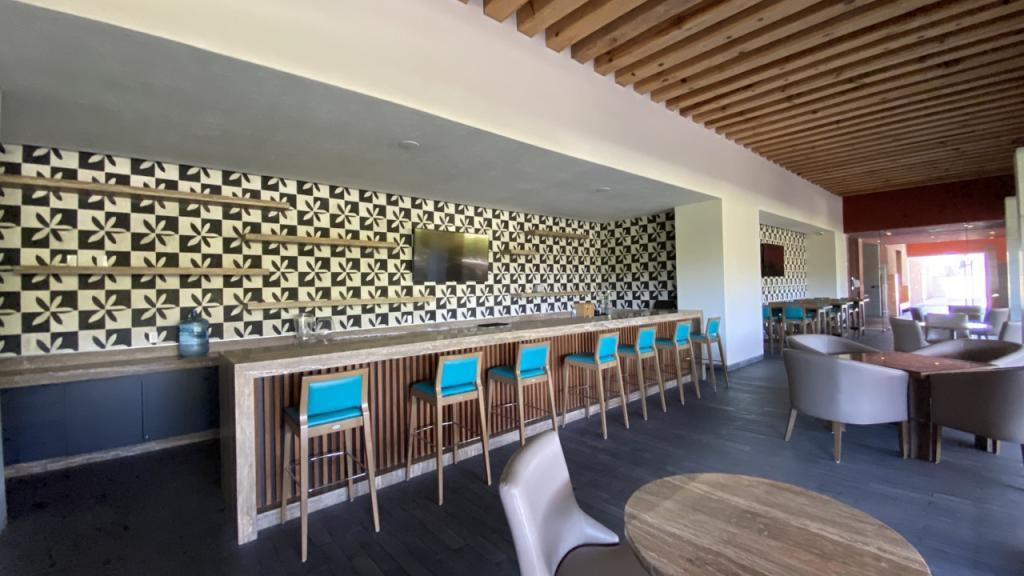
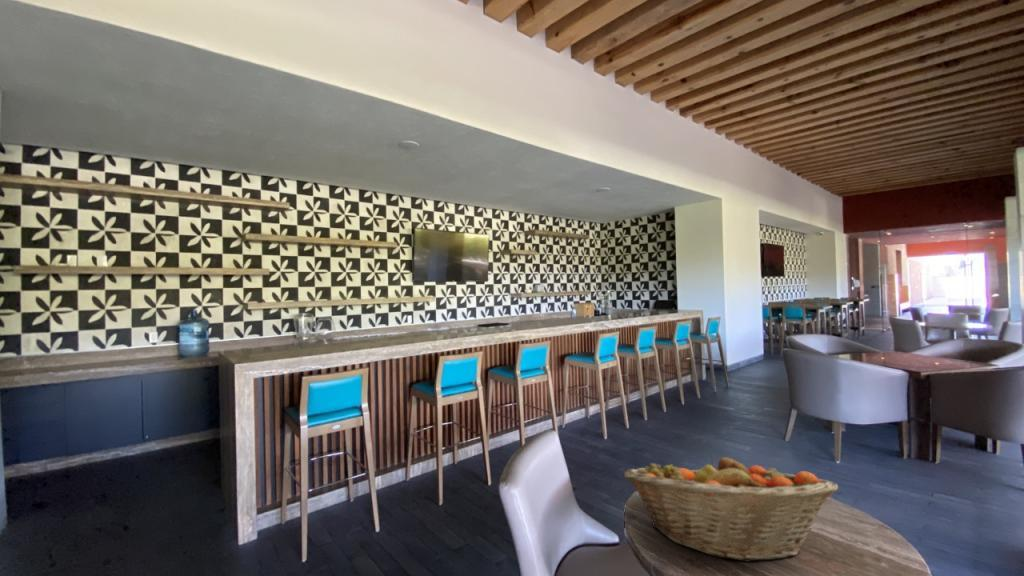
+ fruit basket [623,453,839,563]
